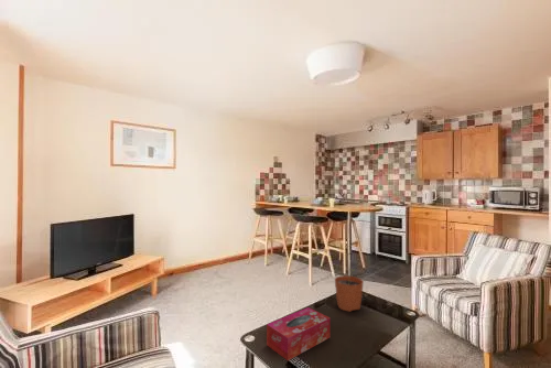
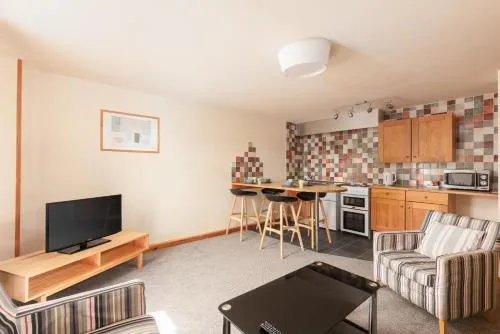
- tissue box [266,306,332,361]
- plant pot [334,268,365,313]
